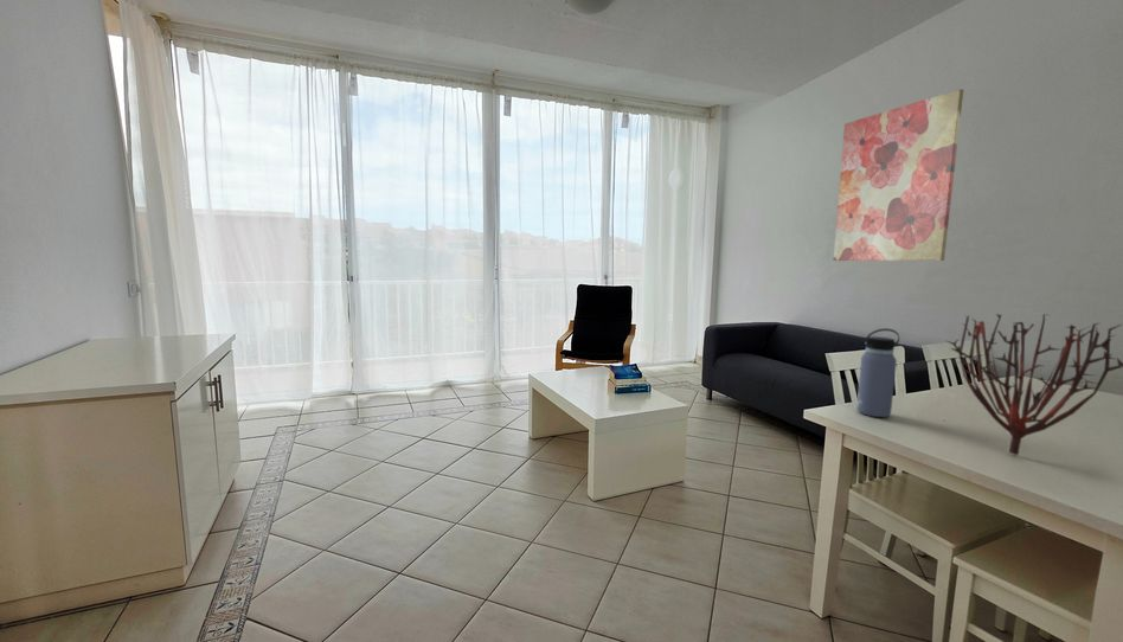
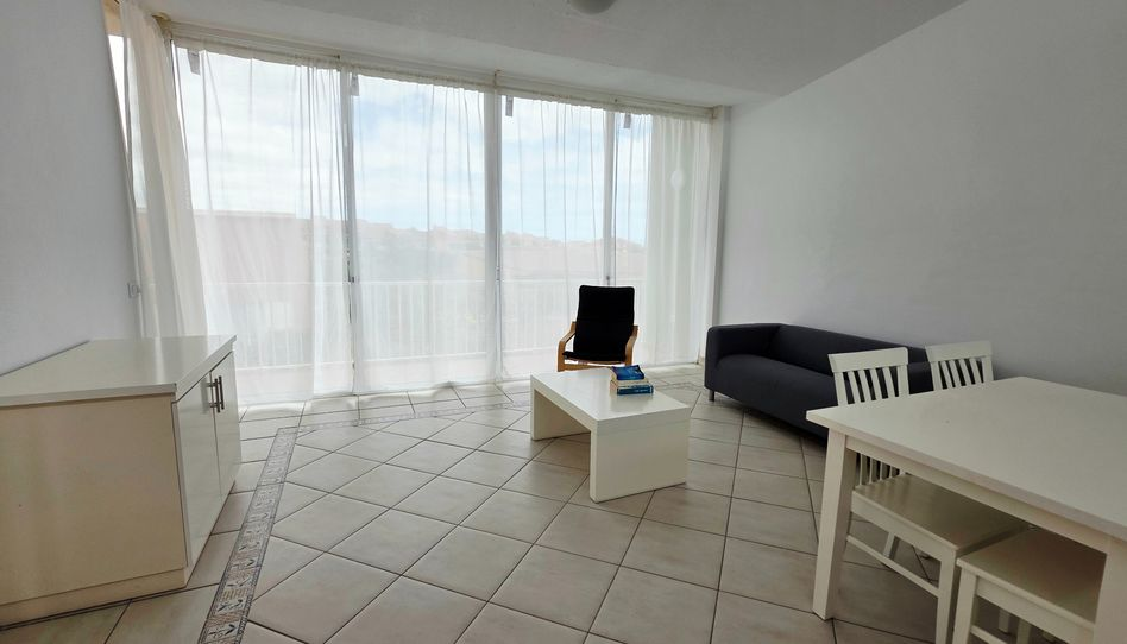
- plant [946,313,1123,456]
- wall art [833,88,964,262]
- water bottle [855,327,900,418]
